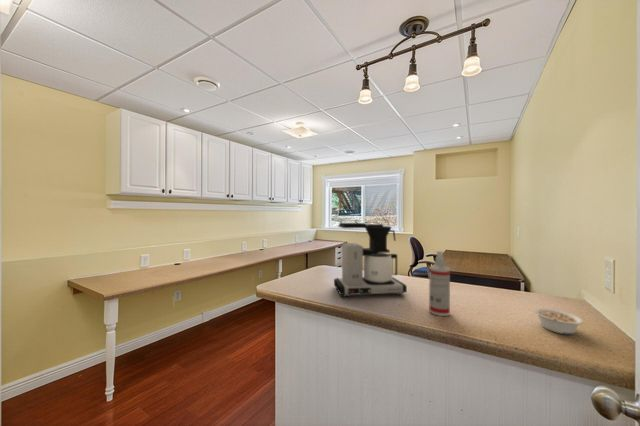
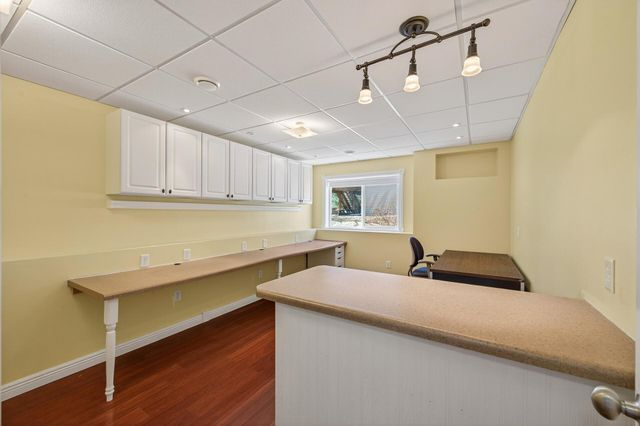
- coffee maker [333,222,408,298]
- legume [534,307,584,336]
- spray bottle [428,250,451,317]
